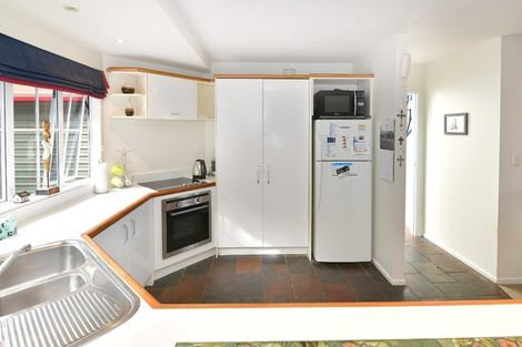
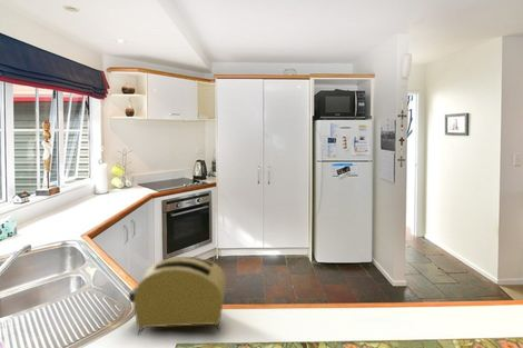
+ toaster [128,256,227,337]
